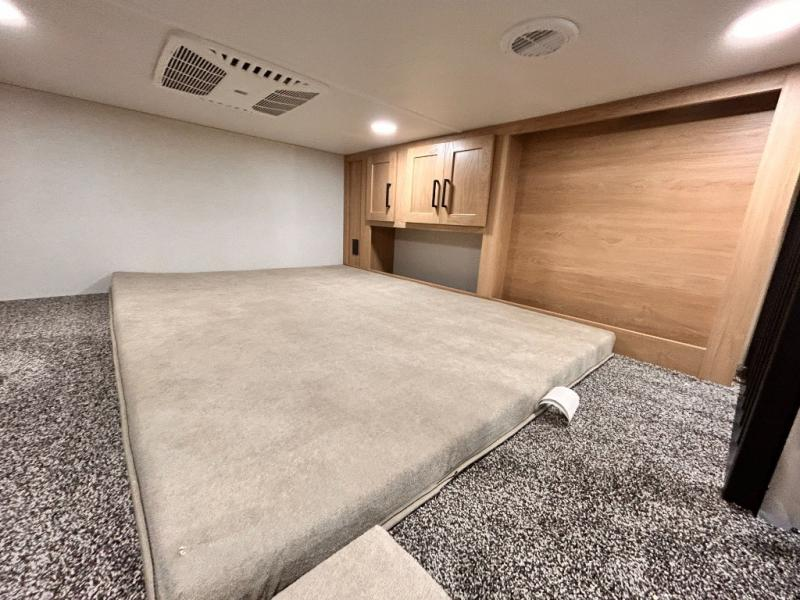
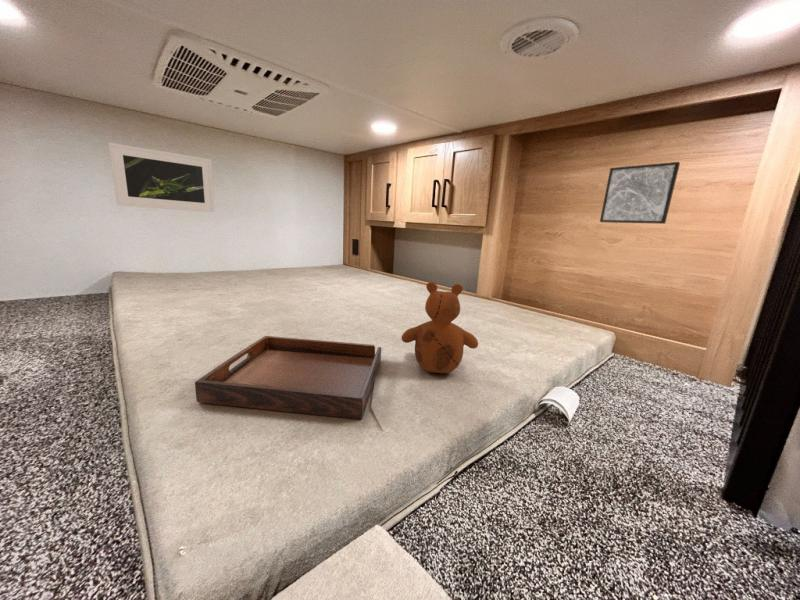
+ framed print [107,142,216,213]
+ serving tray [194,335,382,420]
+ wall art [599,161,681,225]
+ teddy bear [400,281,479,374]
